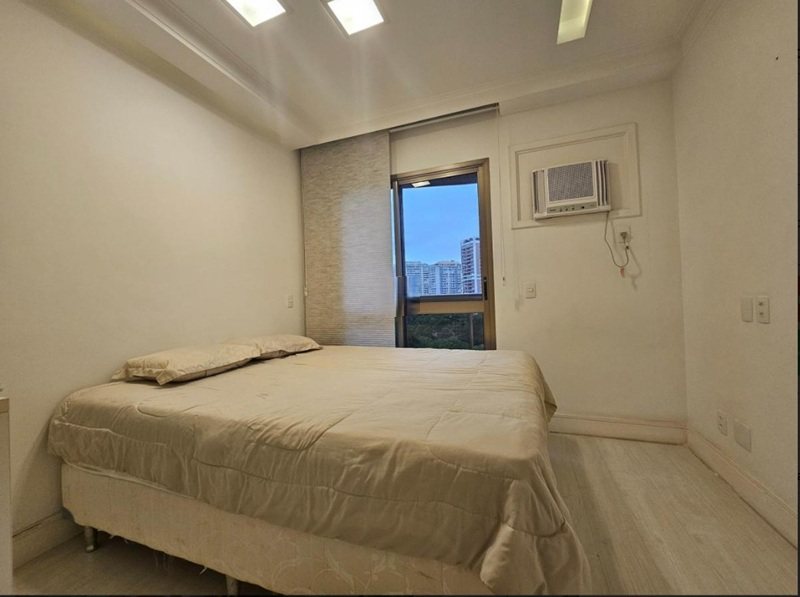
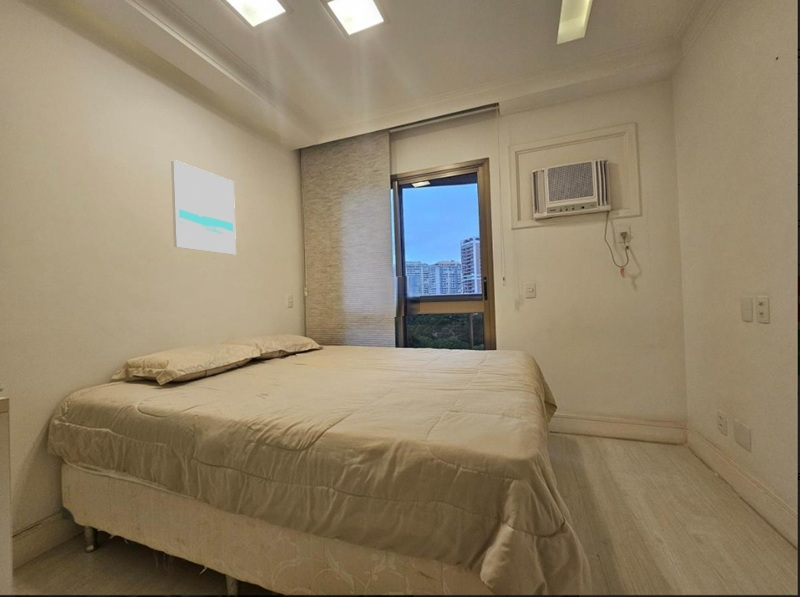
+ wall art [170,159,237,255]
